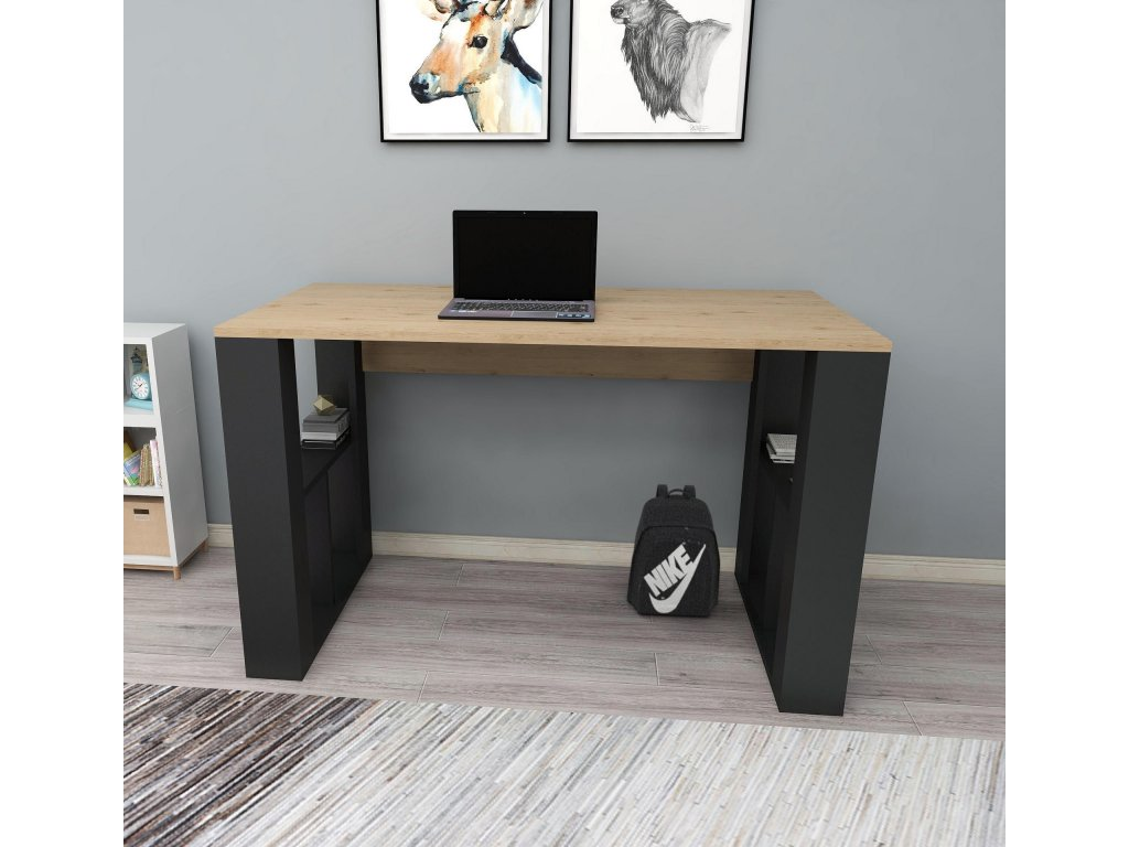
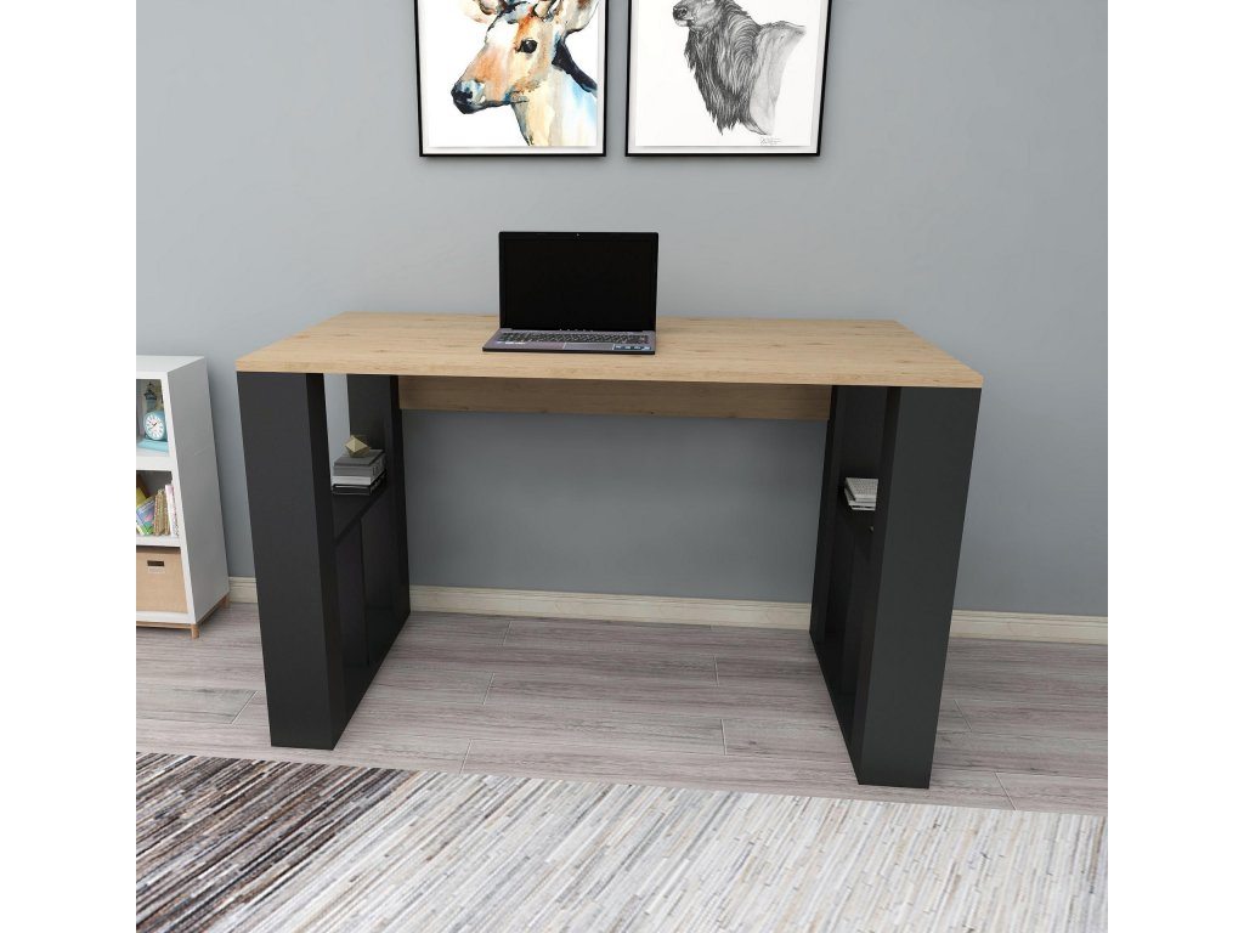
- backpack [626,483,721,618]
